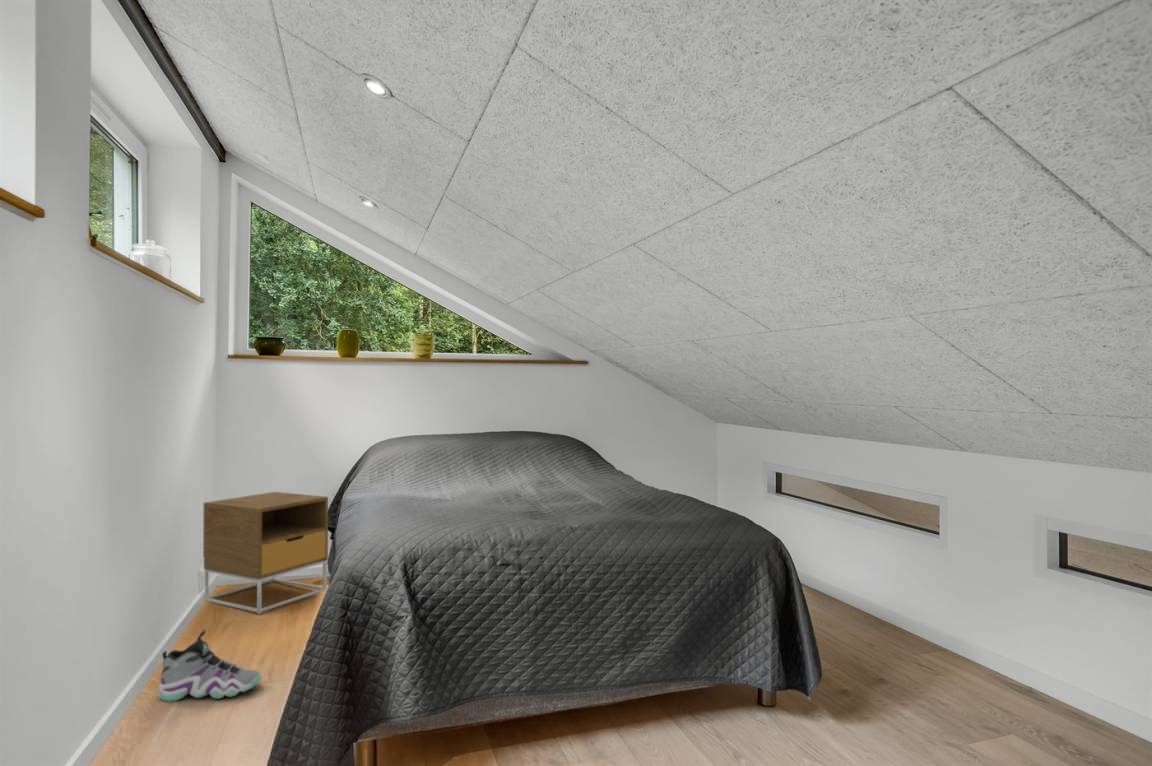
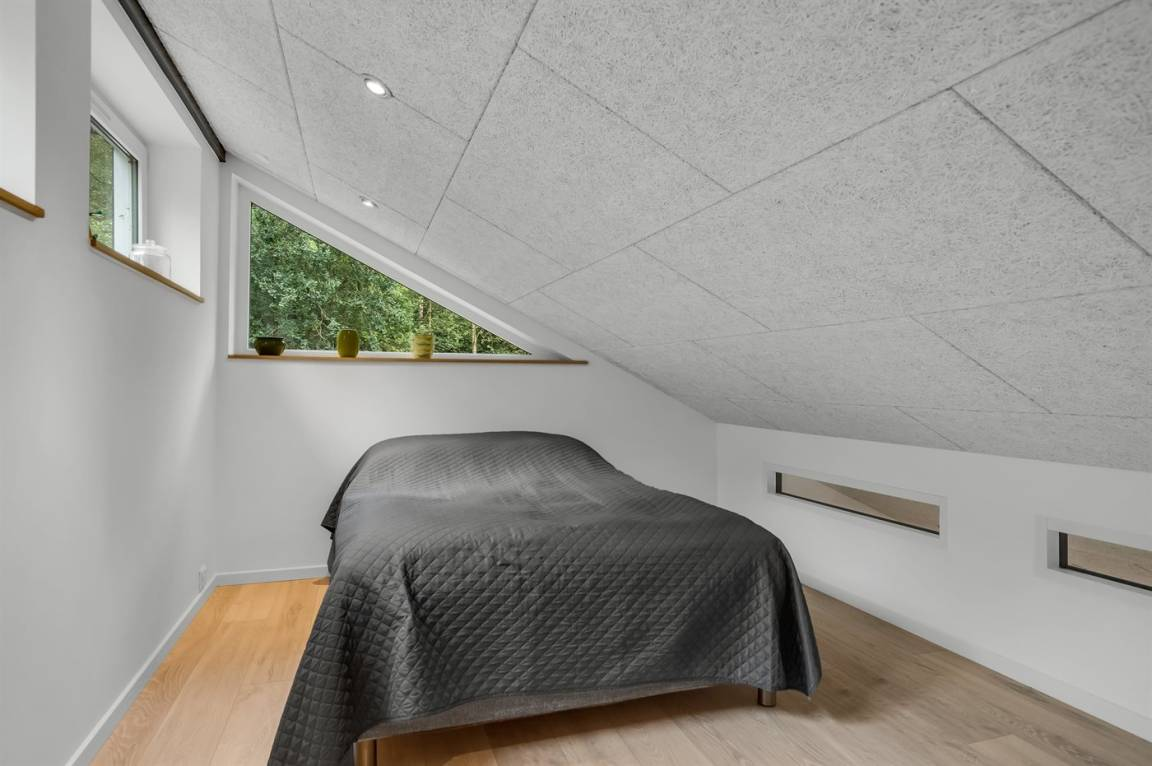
- sneaker [158,629,262,702]
- nightstand [202,491,329,615]
